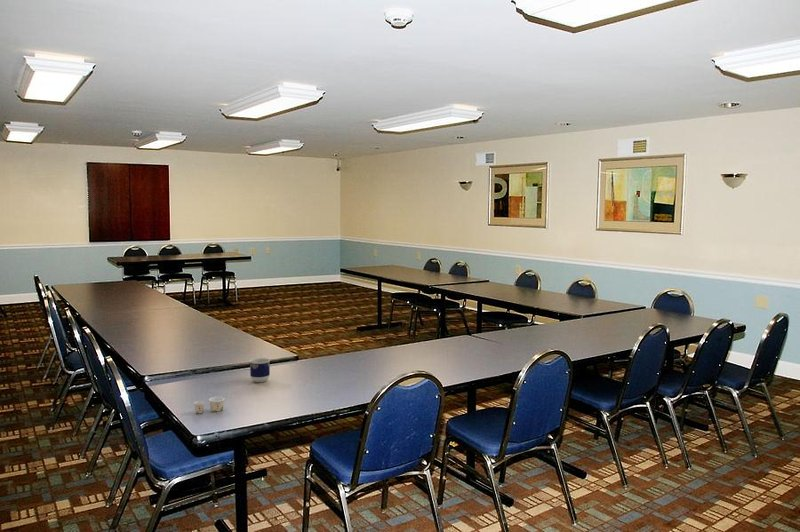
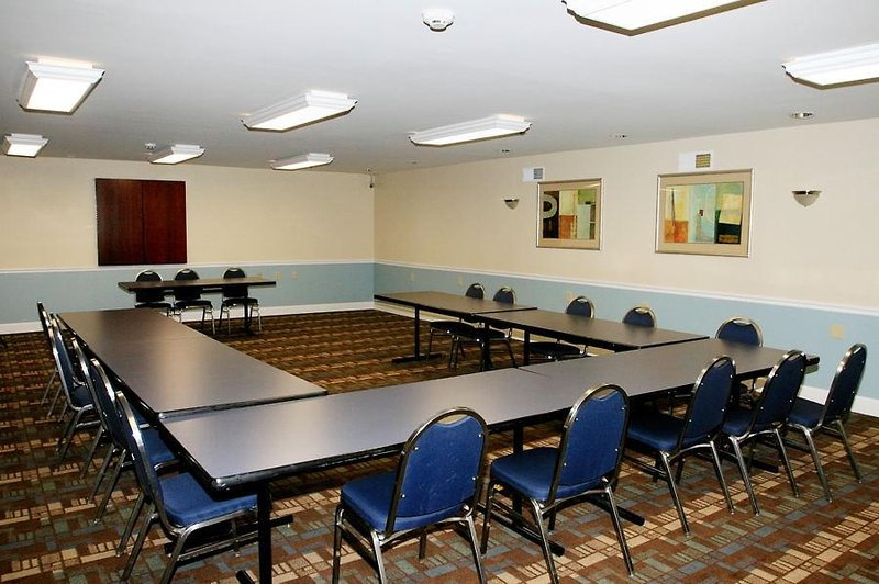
- paper cup [193,396,225,414]
- cup [249,357,271,383]
